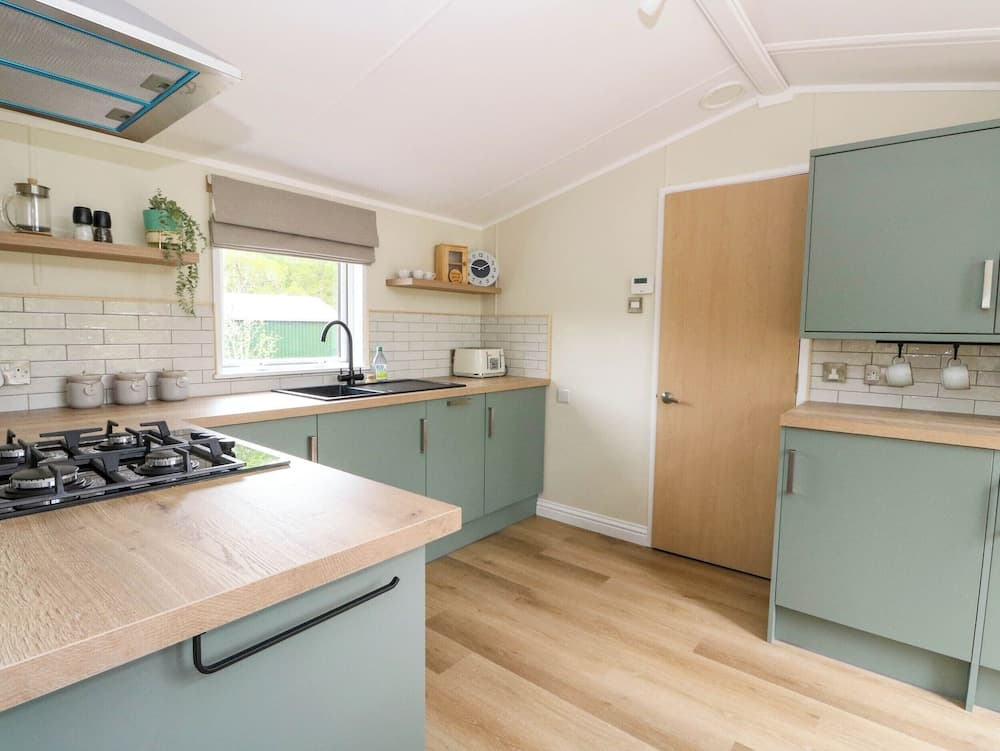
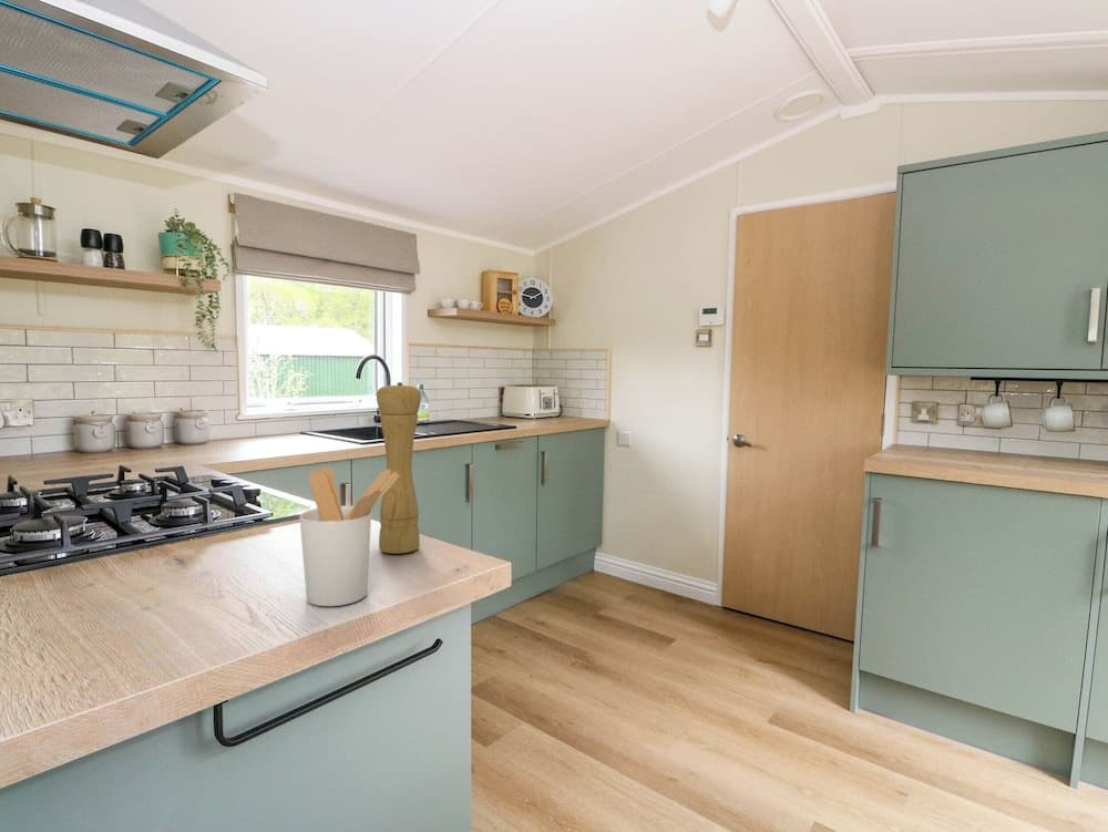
+ pepper mill [376,381,422,555]
+ utensil holder [299,465,399,607]
